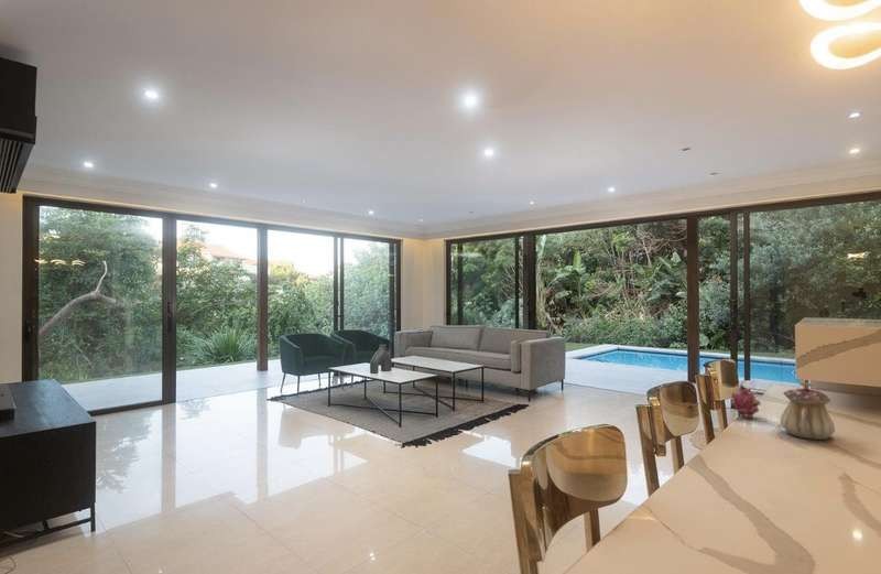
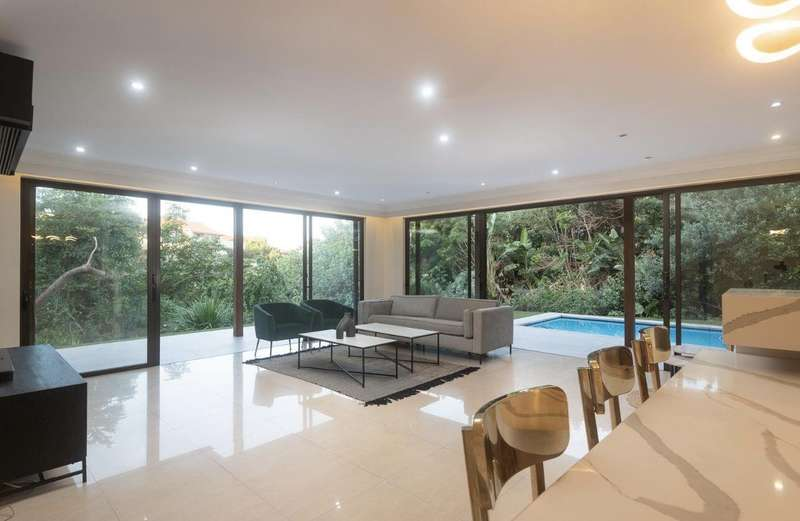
- teapot [780,381,836,441]
- fruit [730,381,762,419]
